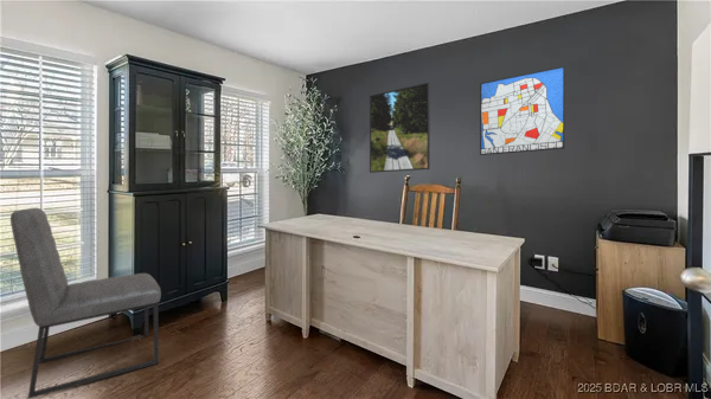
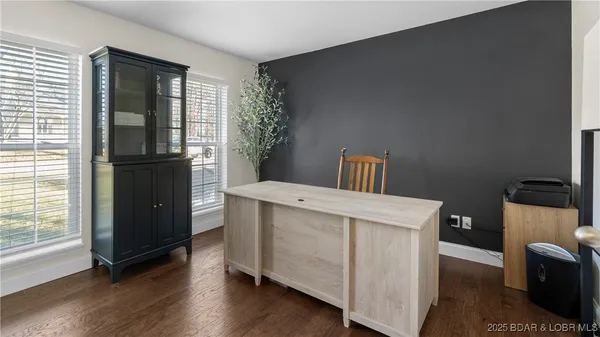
- wall art [479,65,566,156]
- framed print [369,82,431,174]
- chair [9,207,162,399]
